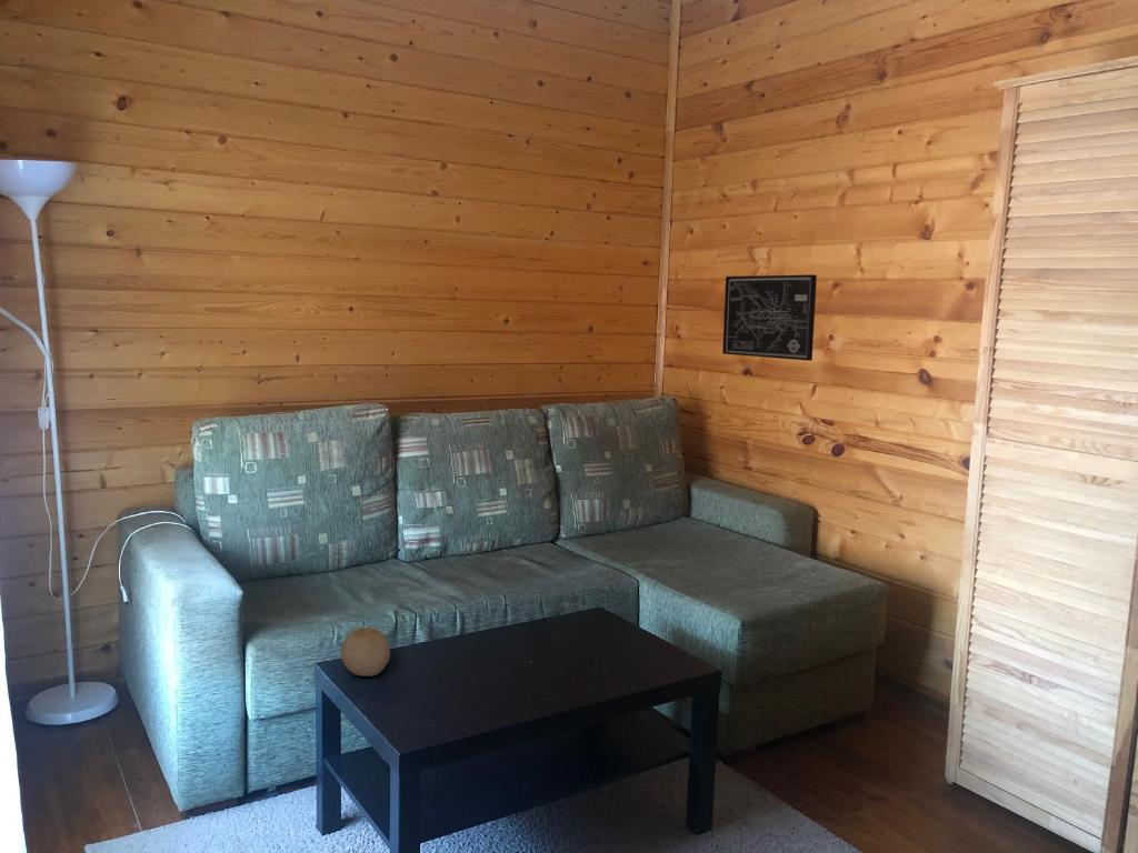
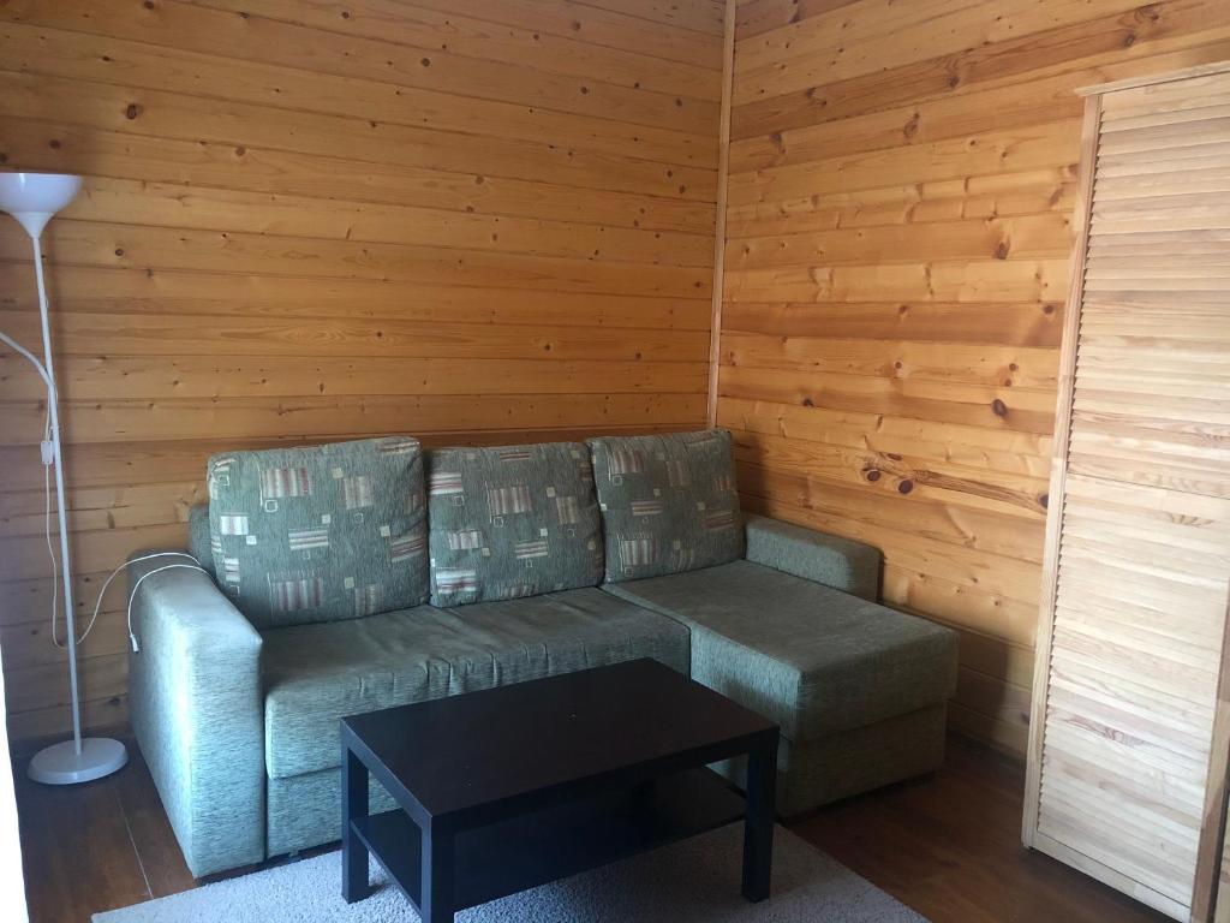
- wall art [721,273,818,362]
- fruit [340,626,391,678]
